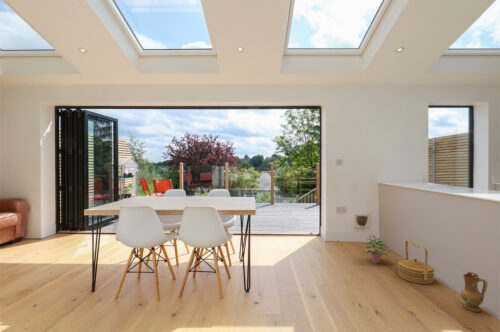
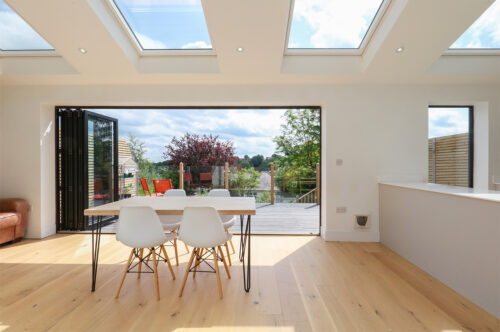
- ceramic jug [460,271,489,313]
- potted plant [360,235,392,264]
- basket [396,239,436,285]
